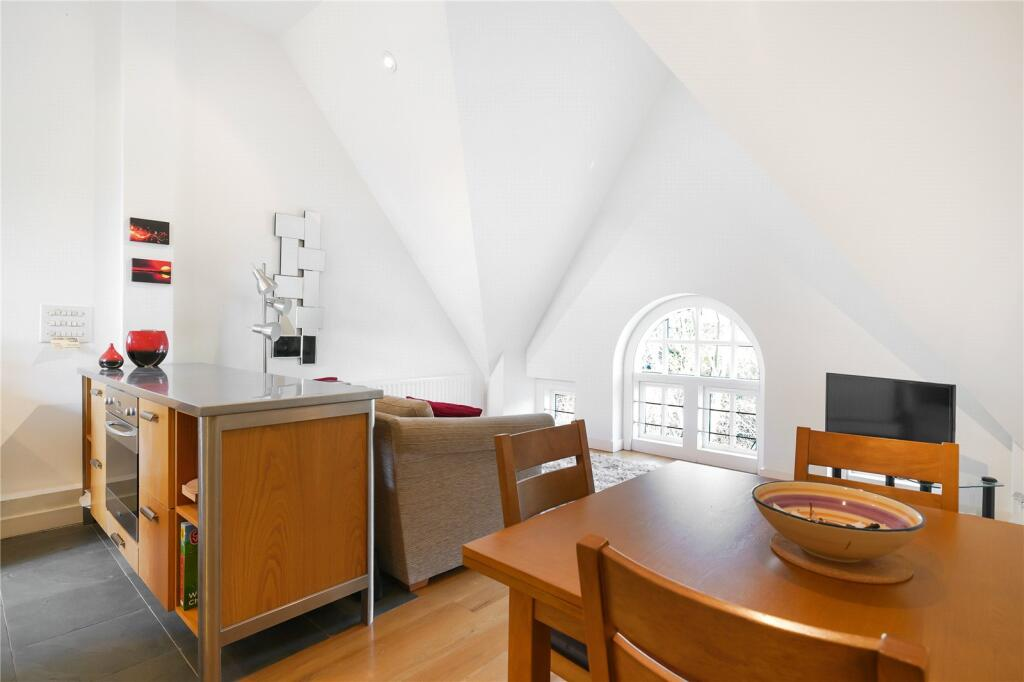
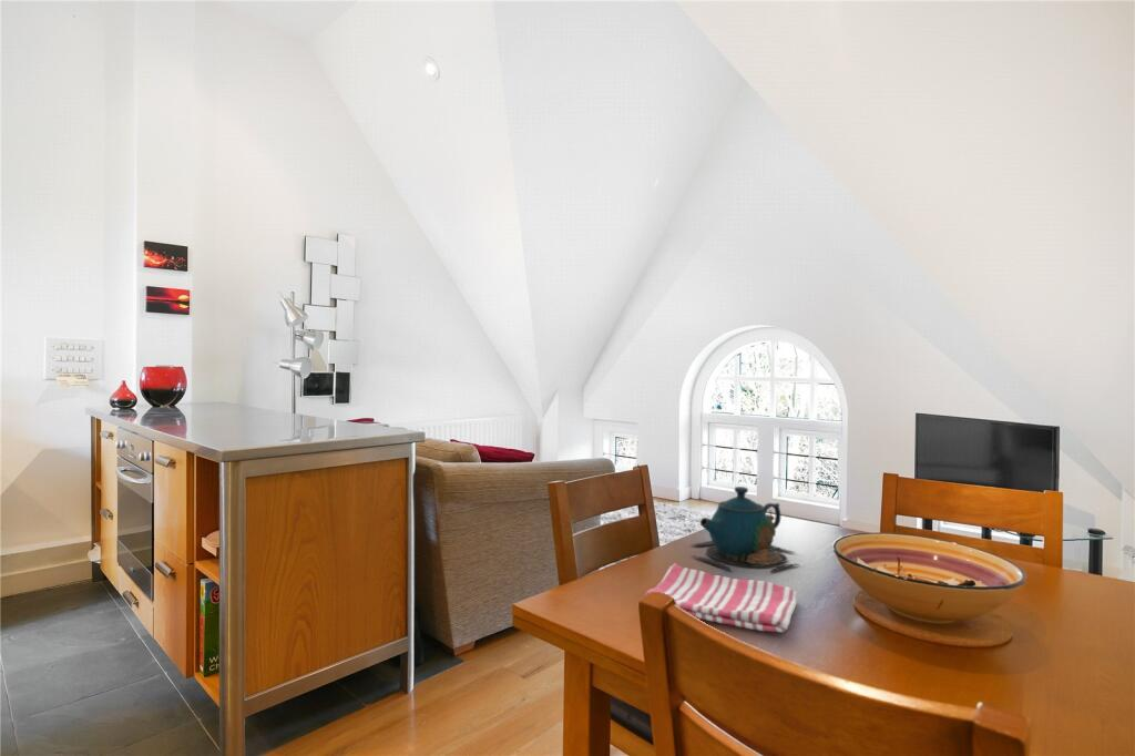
+ teapot [689,486,800,573]
+ dish towel [644,562,798,633]
